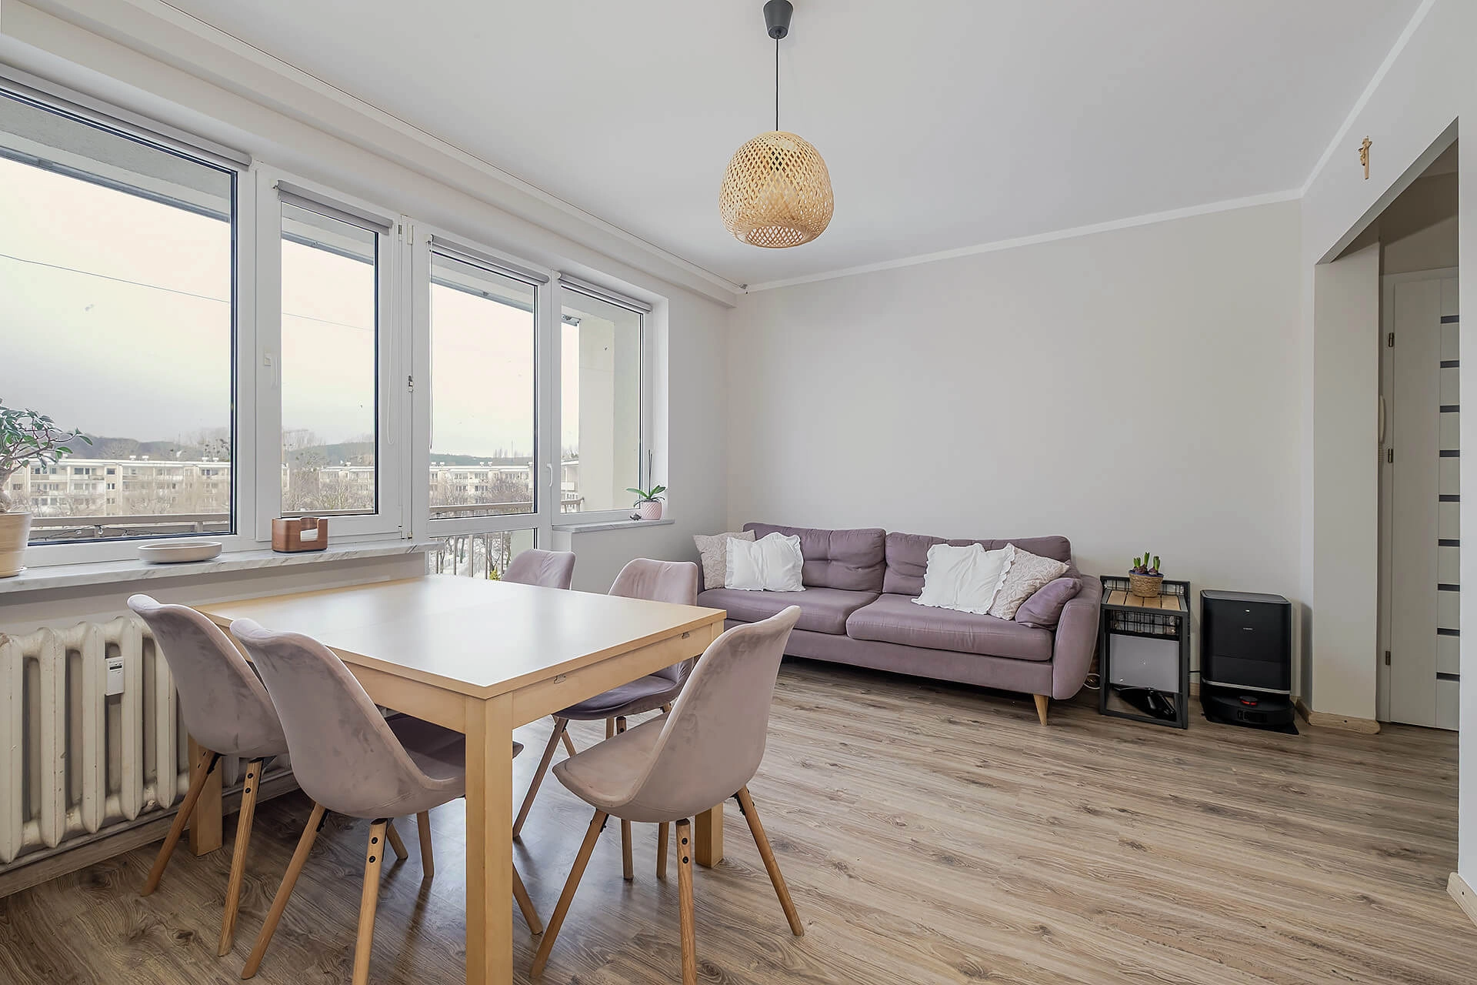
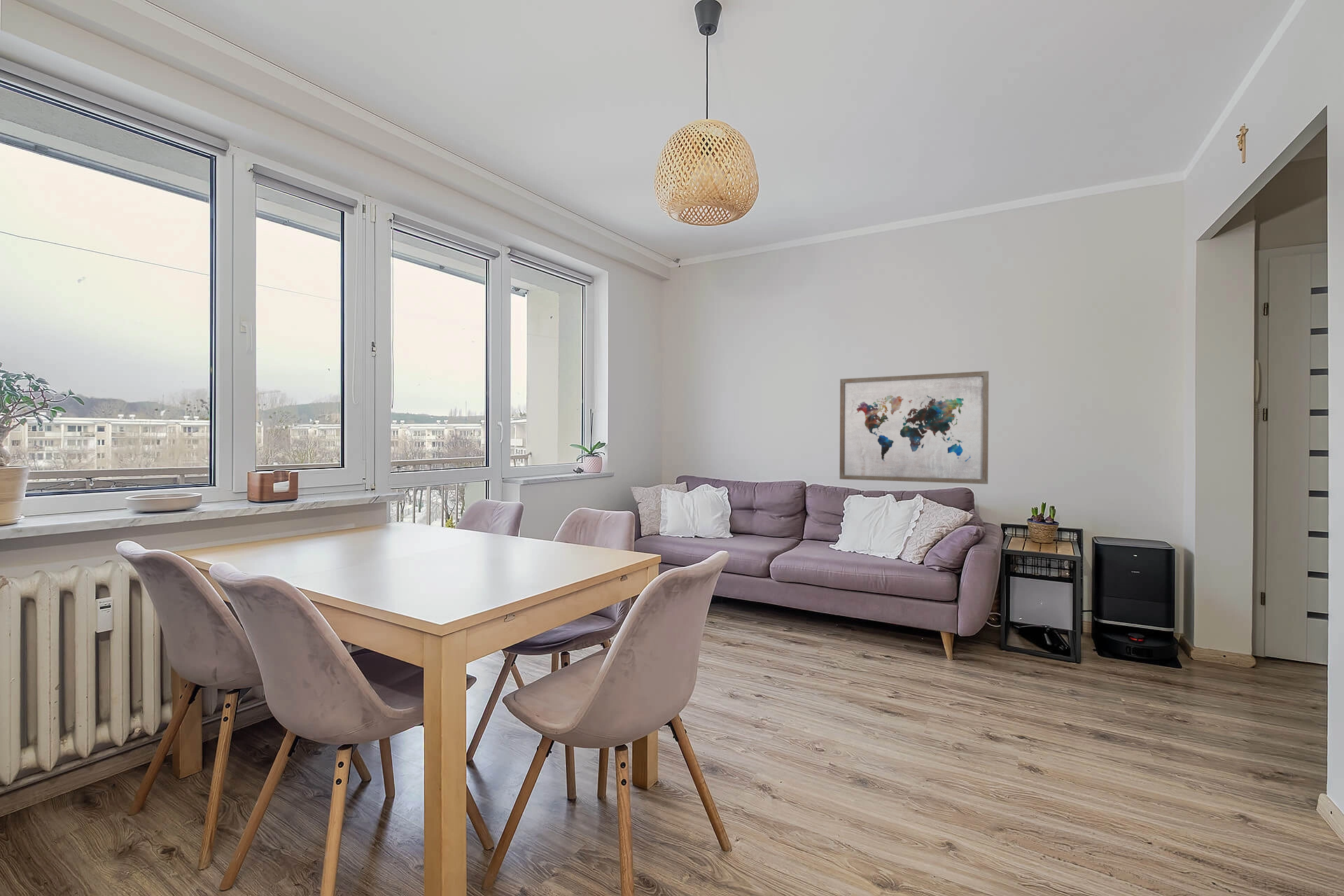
+ wall art [839,370,989,484]
